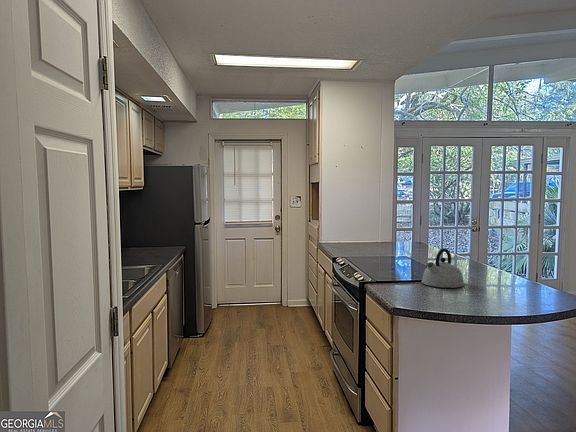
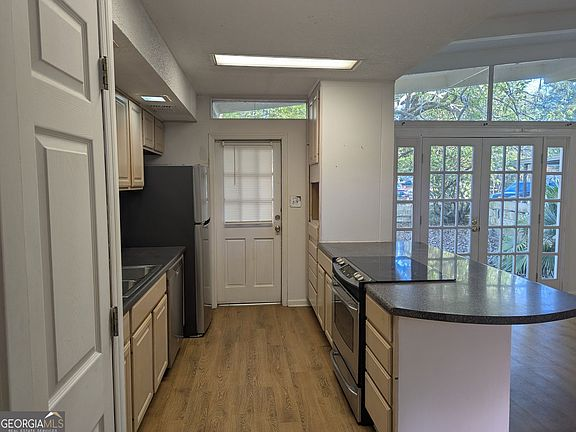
- kettle [420,248,465,289]
